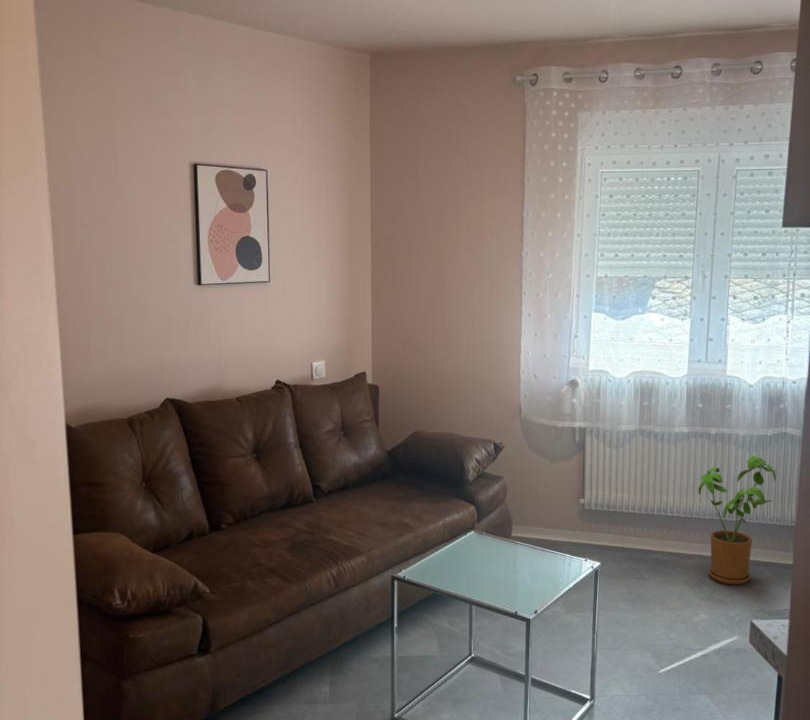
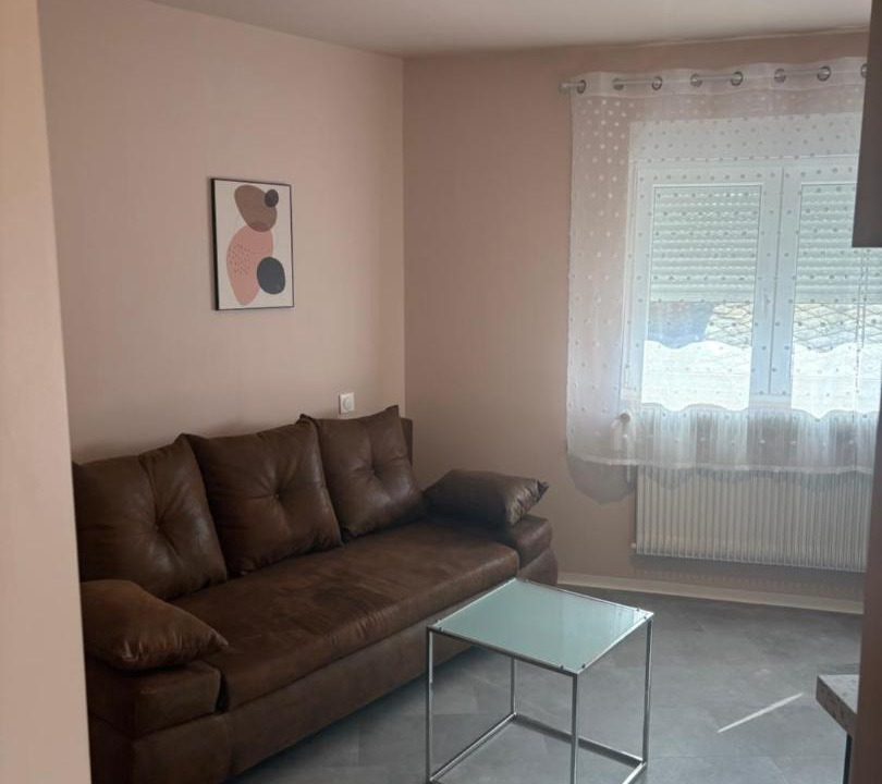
- house plant [697,455,778,585]
